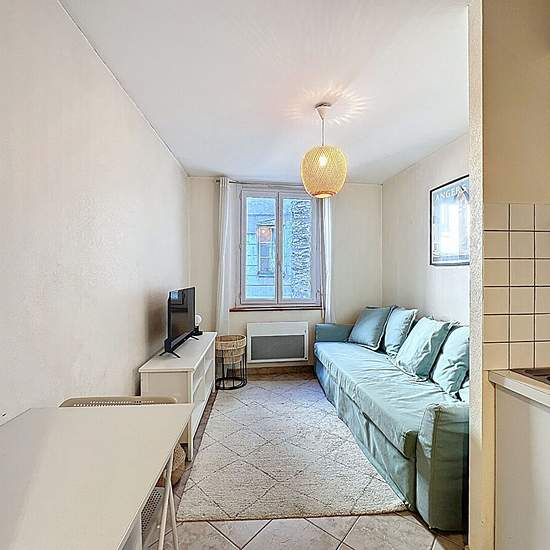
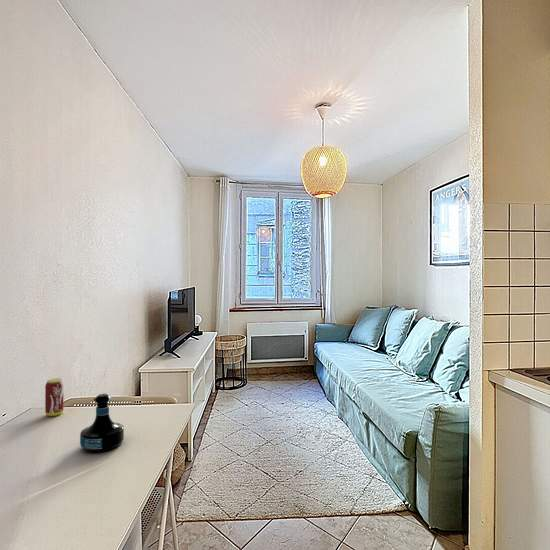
+ beverage can [44,377,65,417]
+ tequila bottle [79,393,125,454]
